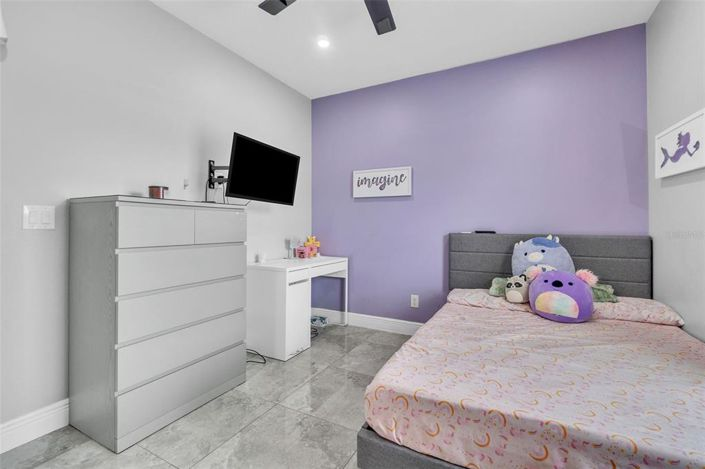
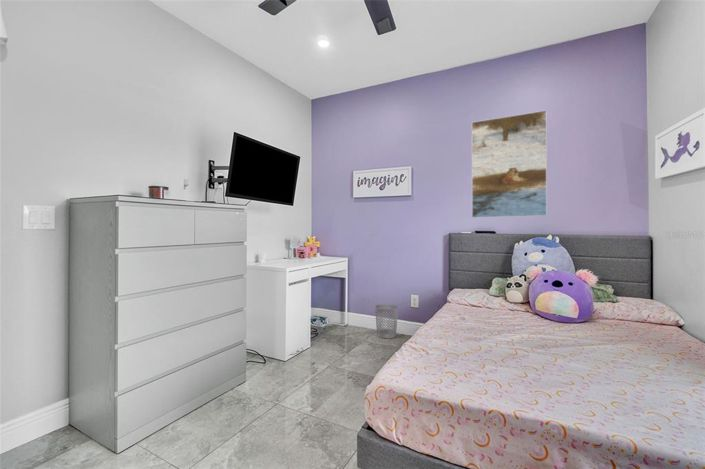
+ wastebasket [374,303,399,339]
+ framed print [471,109,548,219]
